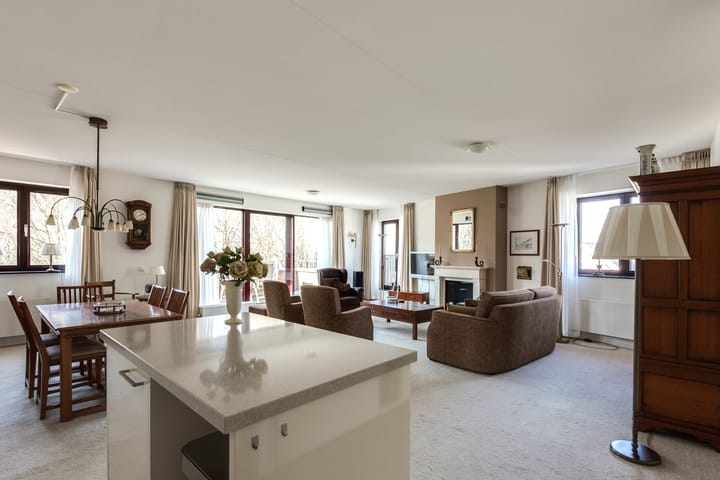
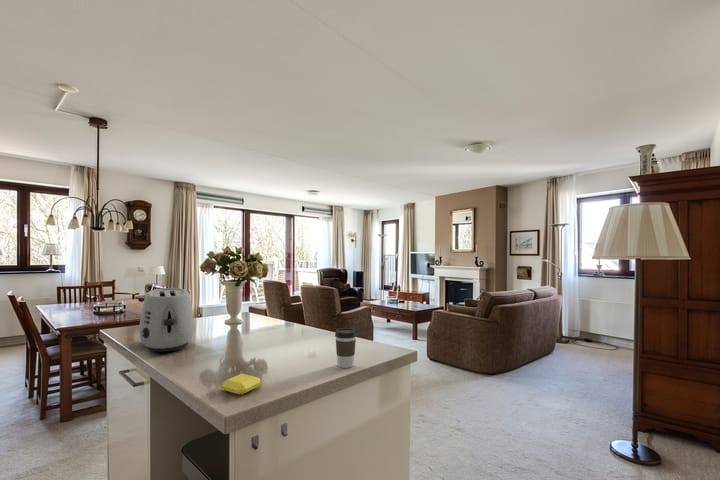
+ toaster [138,287,195,354]
+ coffee cup [334,327,357,369]
+ soap bar [221,373,261,396]
